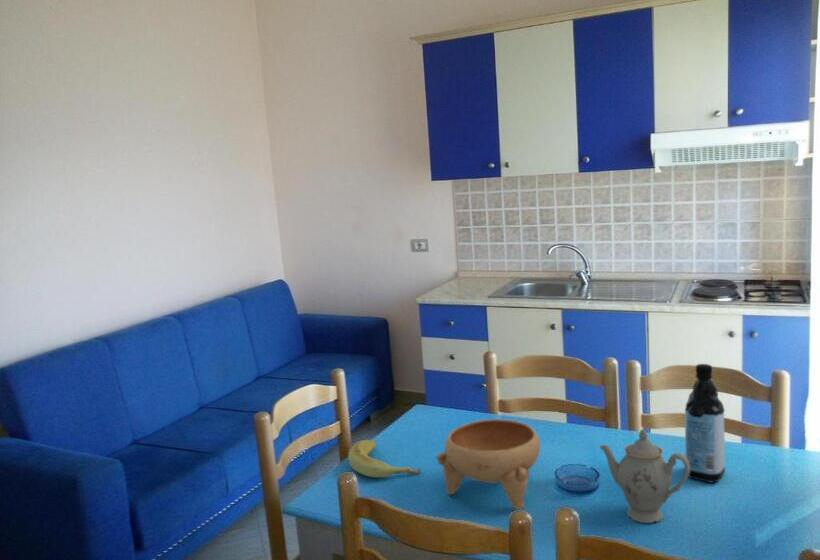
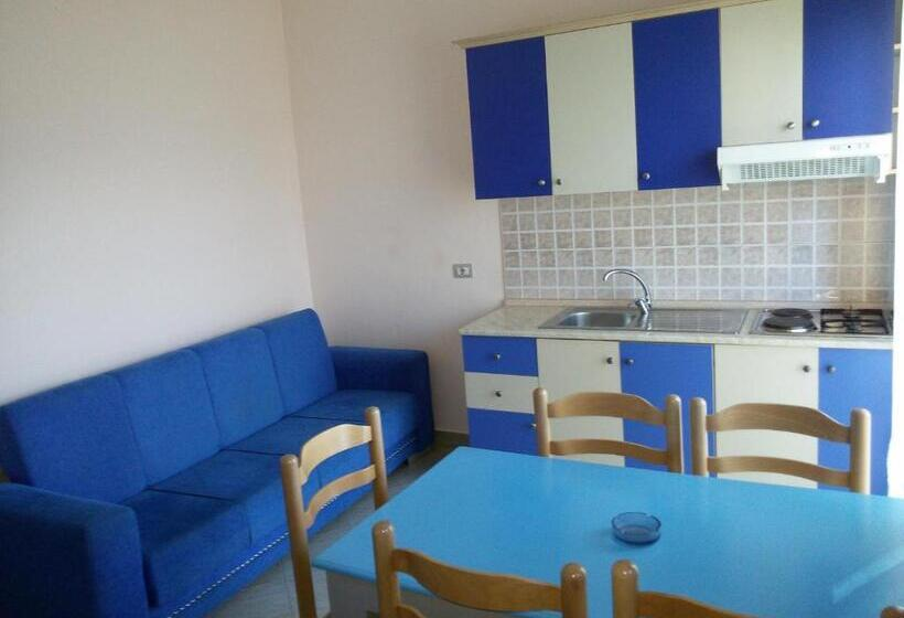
- water bottle [684,363,726,483]
- bowl [435,418,541,511]
- banana [347,439,422,478]
- chinaware [598,428,690,524]
